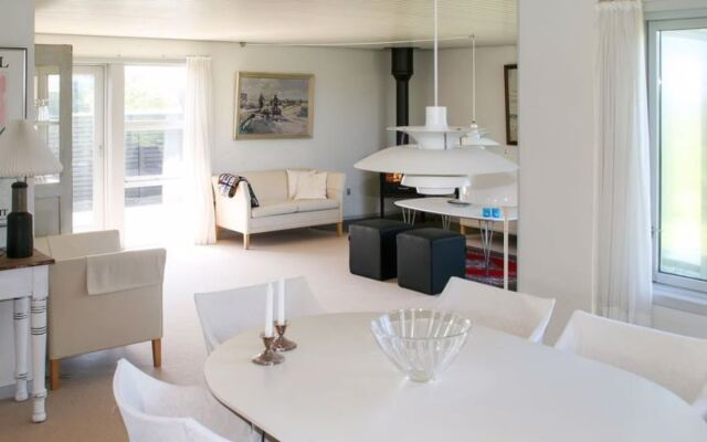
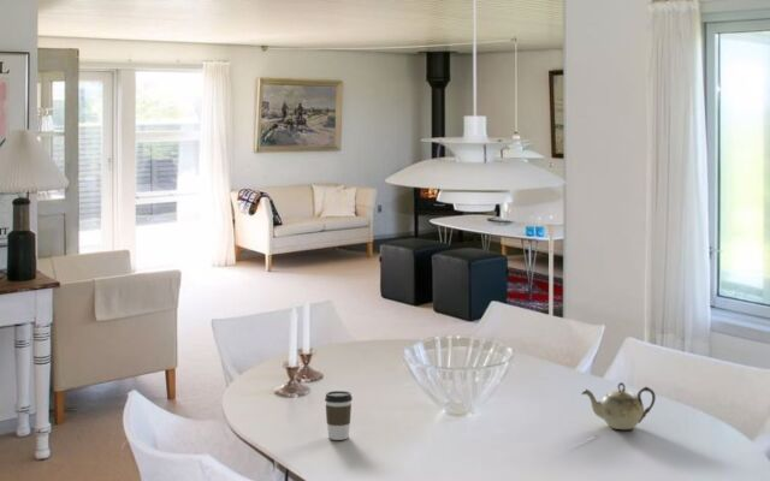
+ teapot [580,381,657,430]
+ coffee cup [324,390,354,441]
